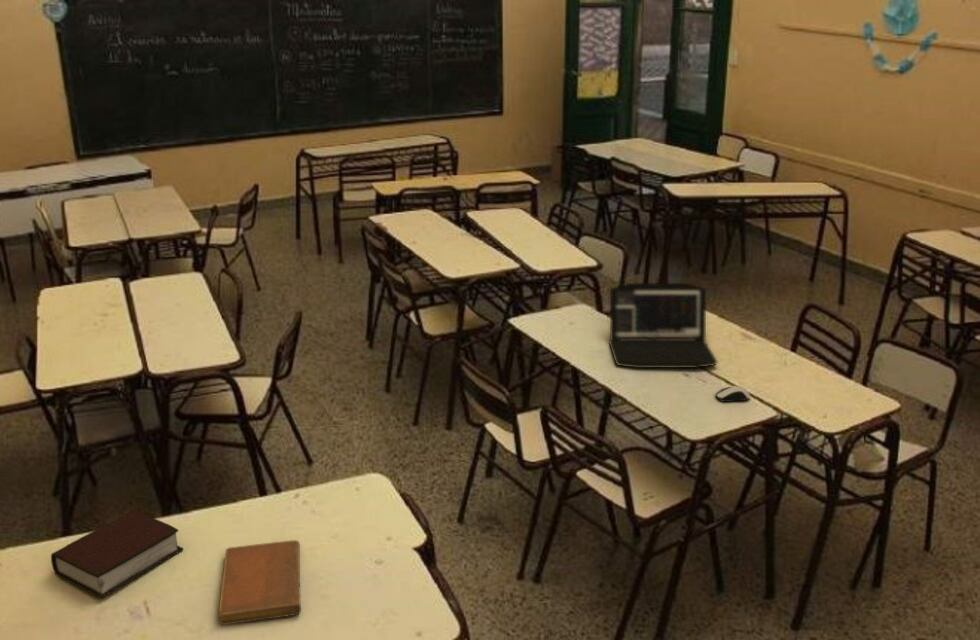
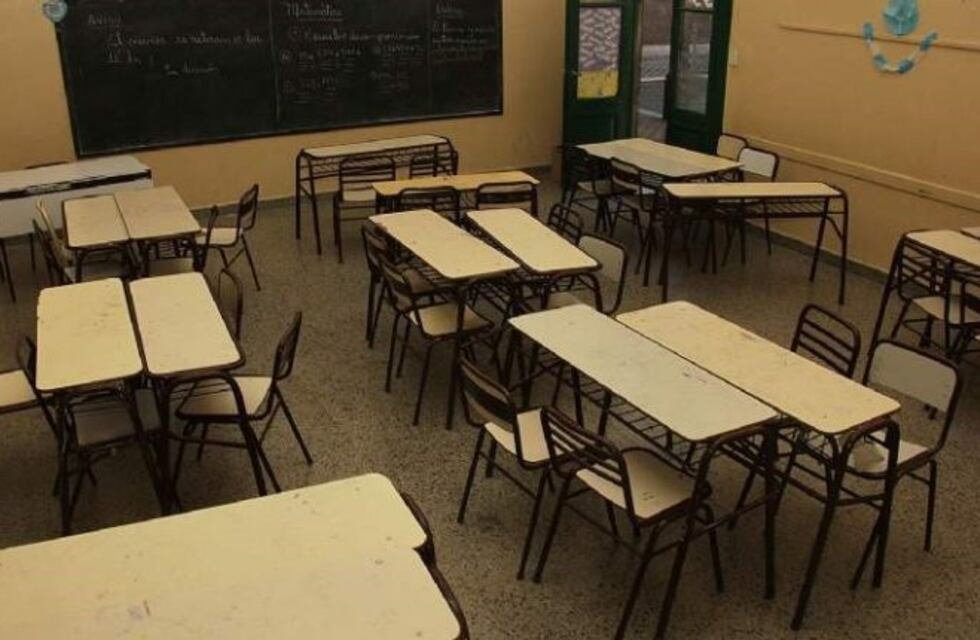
- laptop [608,282,719,369]
- computer mouse [714,385,751,403]
- notebook [218,539,302,626]
- bible [50,509,184,599]
